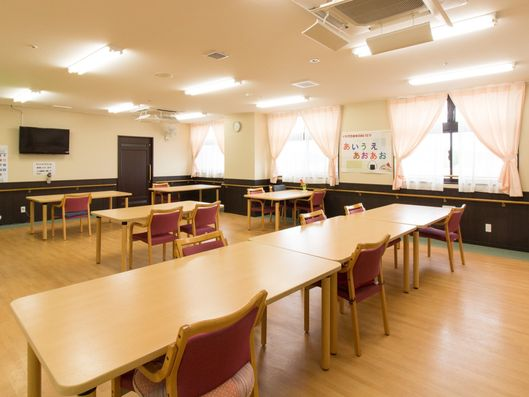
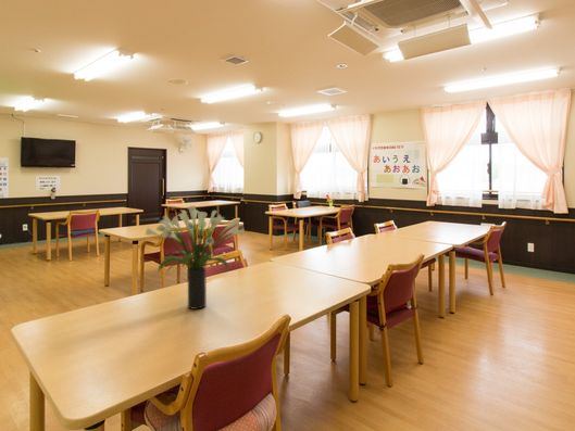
+ potted plant [145,205,246,310]
